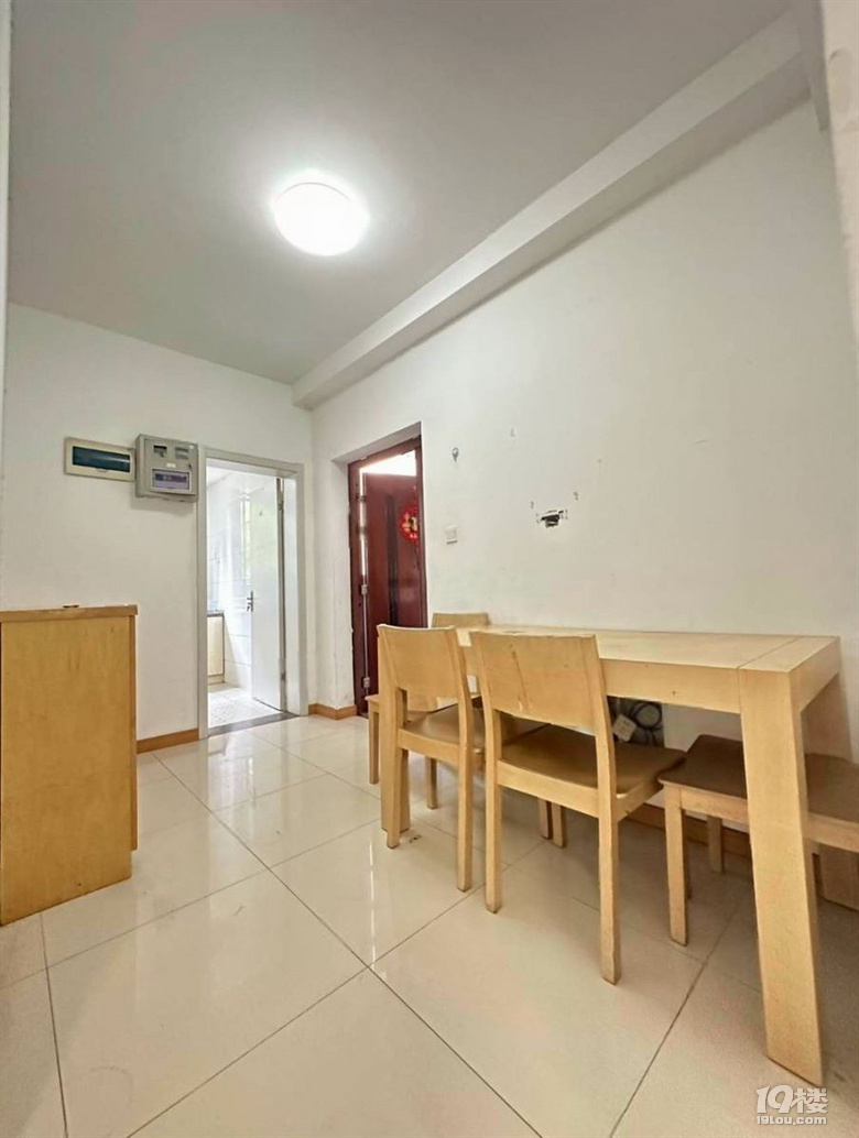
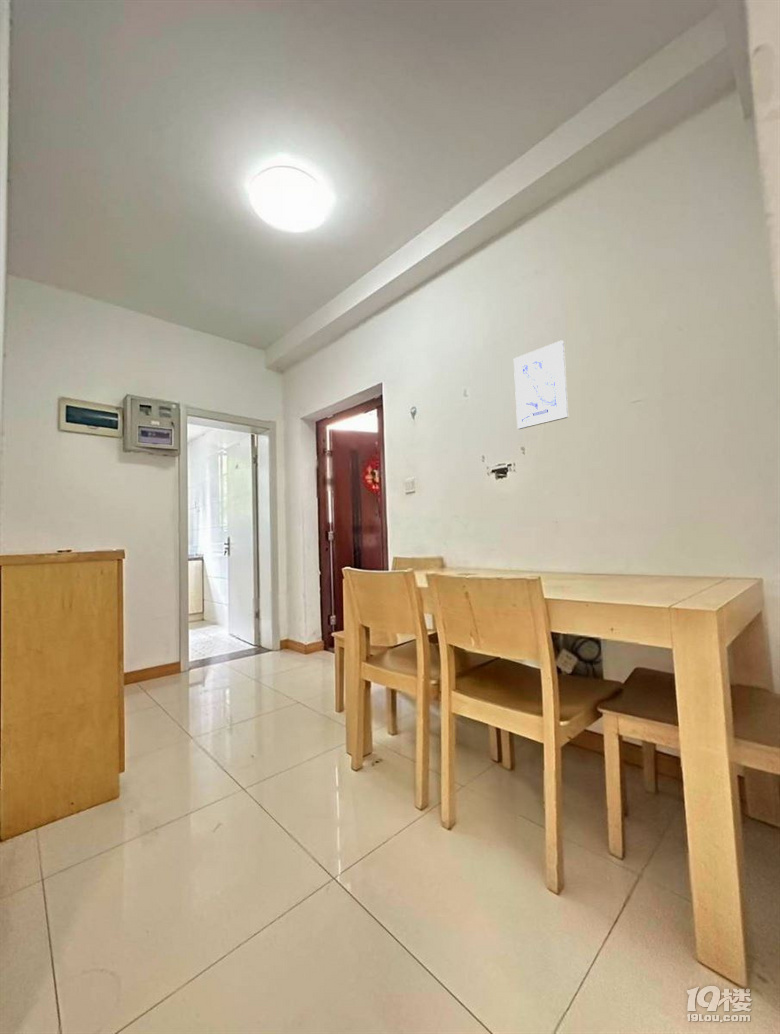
+ wall art [513,340,570,430]
